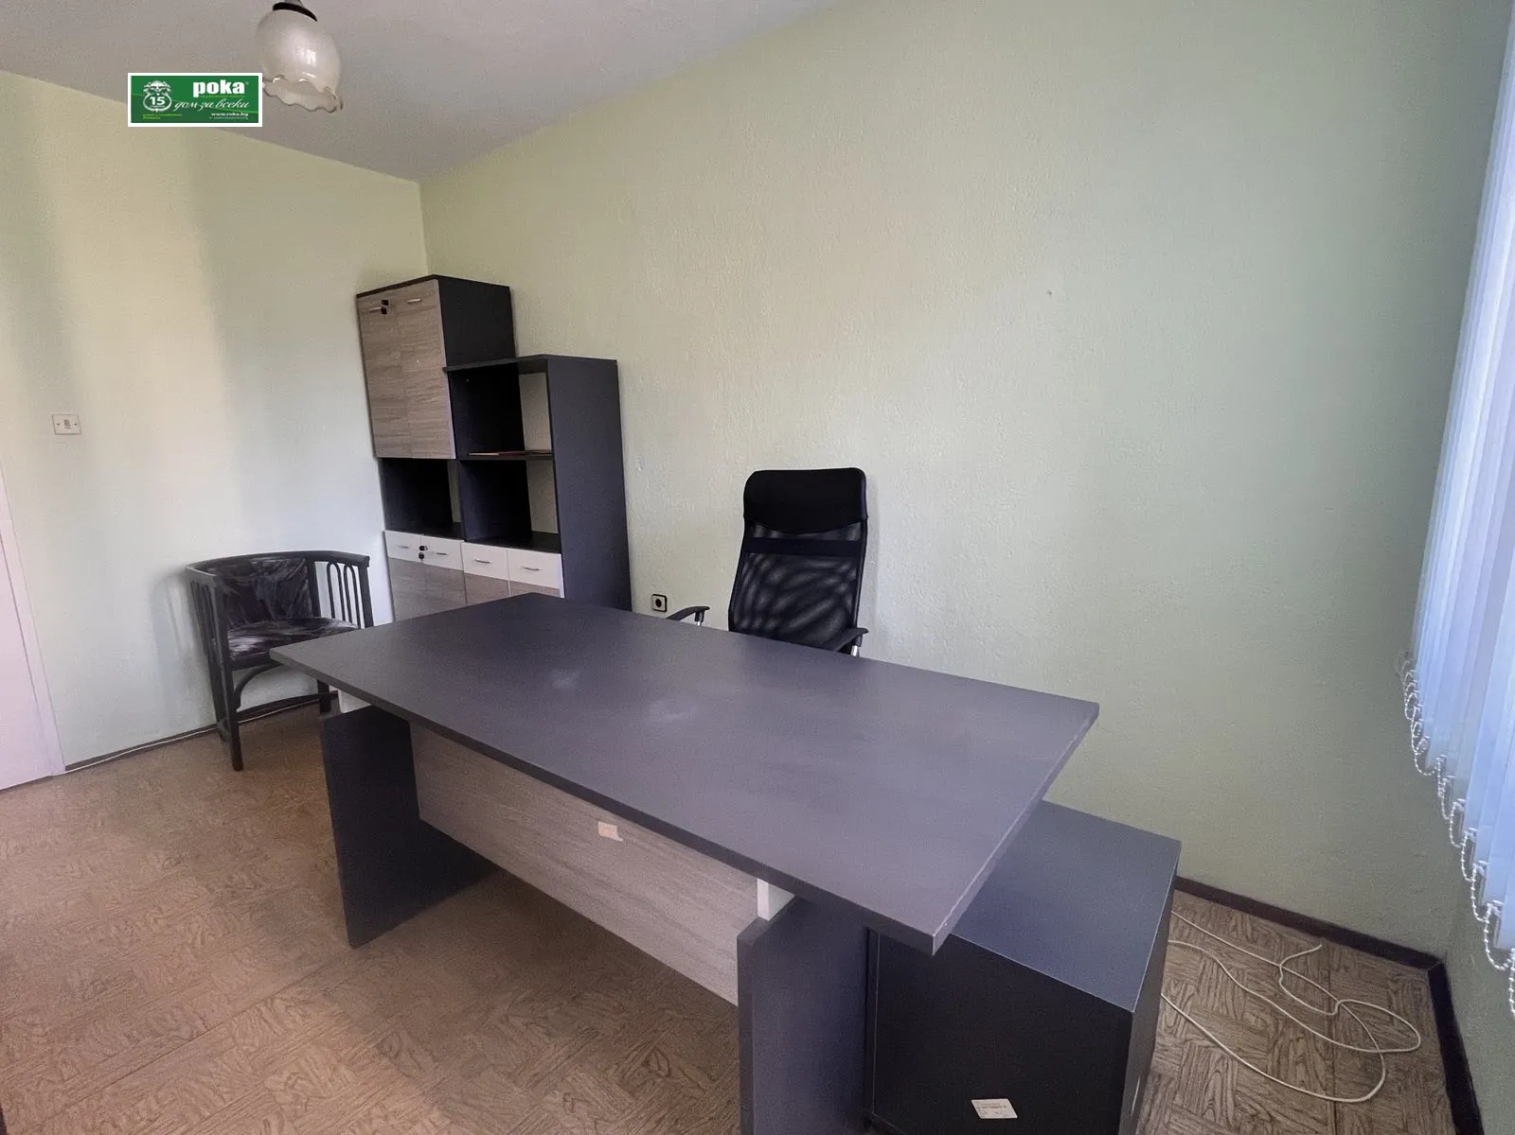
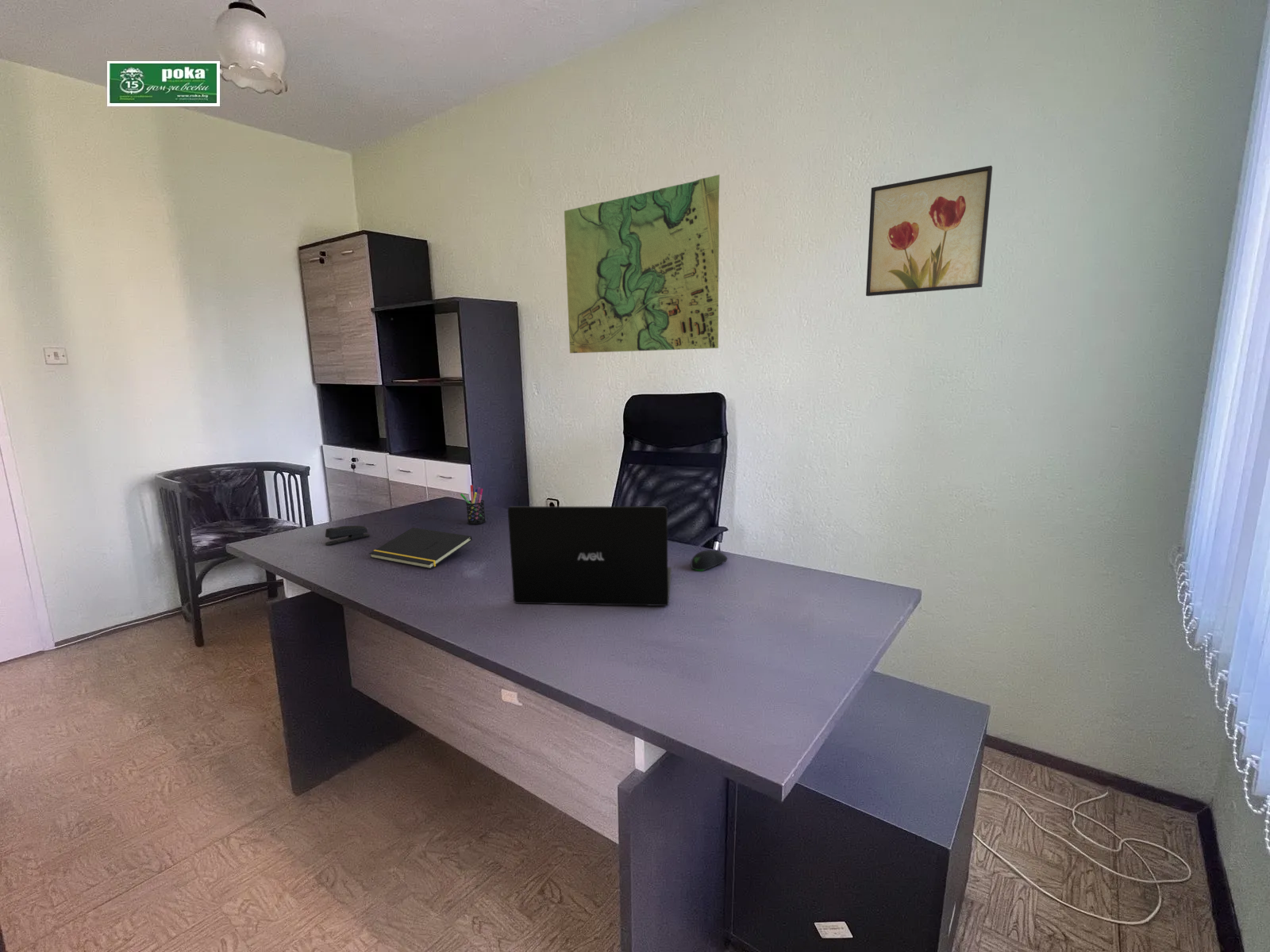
+ pen holder [460,484,487,525]
+ laptop [507,505,672,607]
+ stapler [325,525,371,546]
+ wall art [865,165,993,297]
+ computer mouse [691,549,729,571]
+ notepad [368,527,473,570]
+ map [564,174,721,354]
